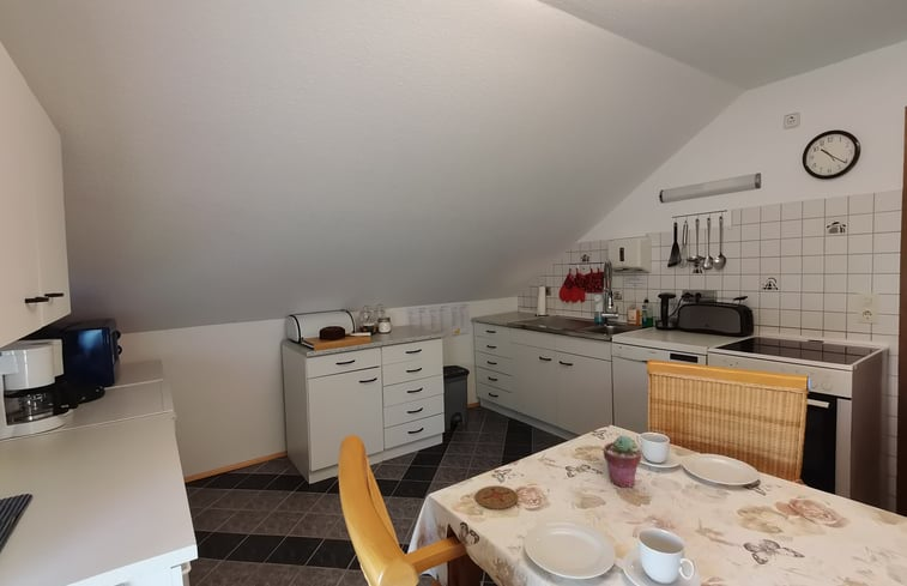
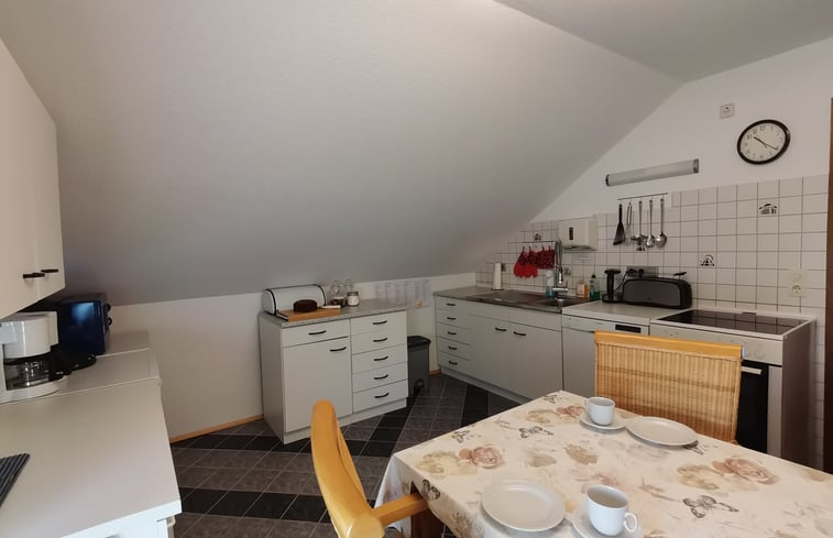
- coaster [474,484,519,511]
- potted succulent [603,435,642,488]
